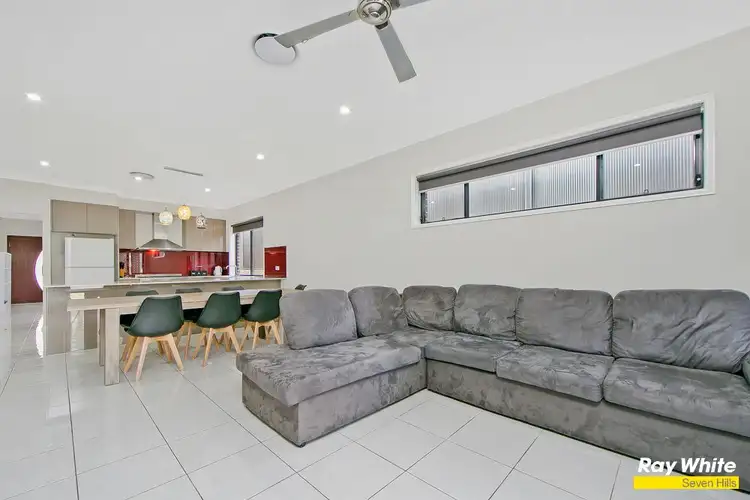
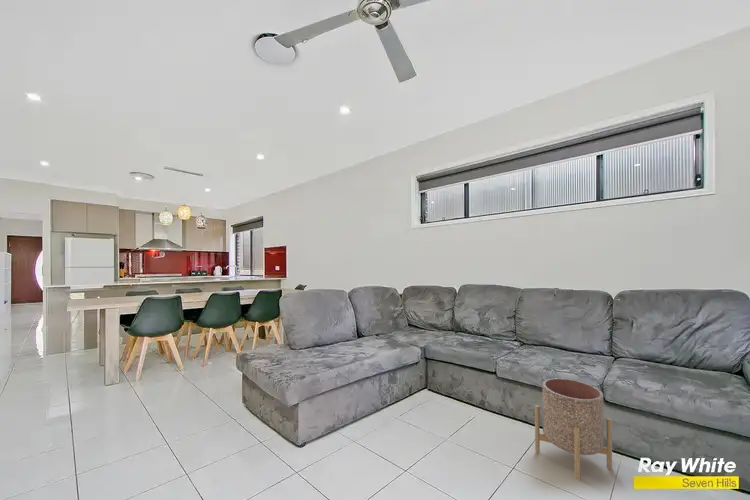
+ planter [534,377,613,481]
